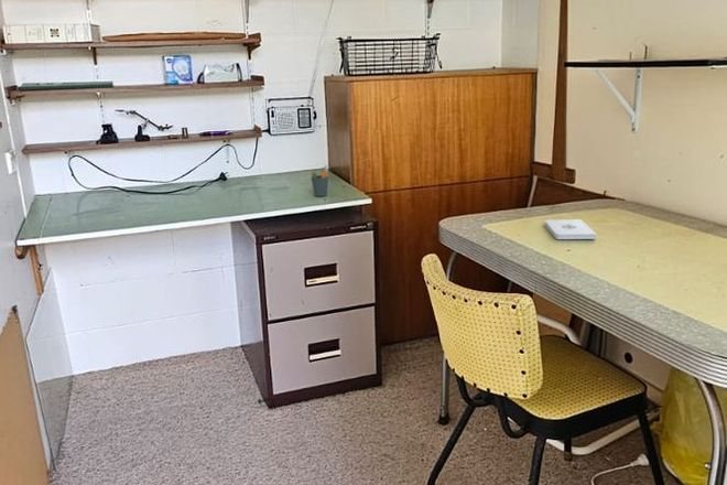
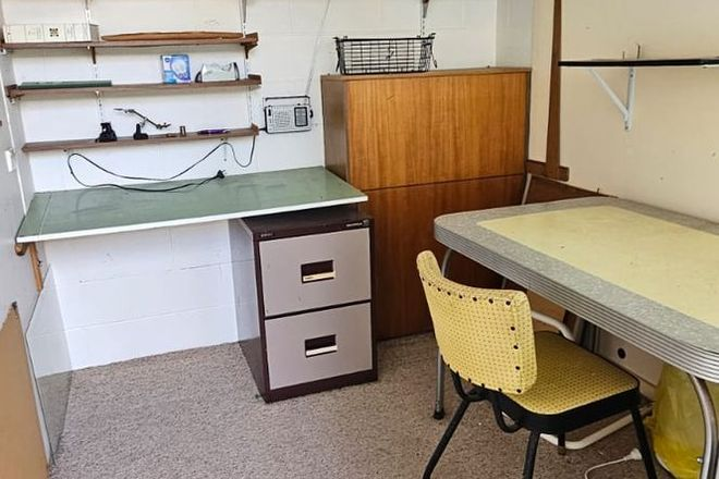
- pen holder [310,164,330,197]
- notepad [544,218,597,240]
